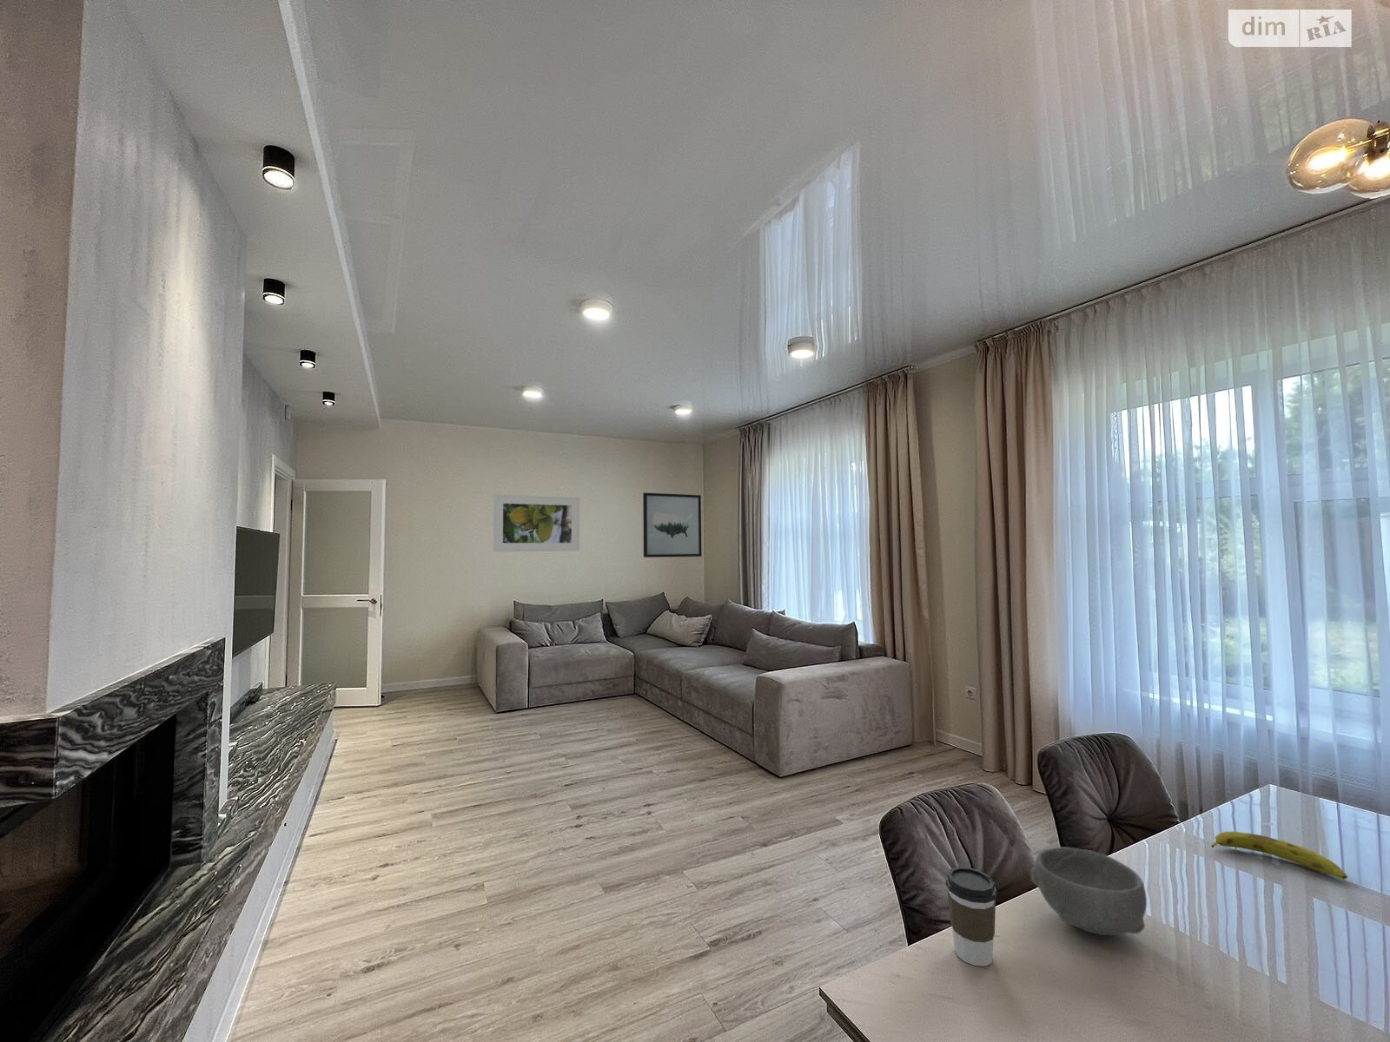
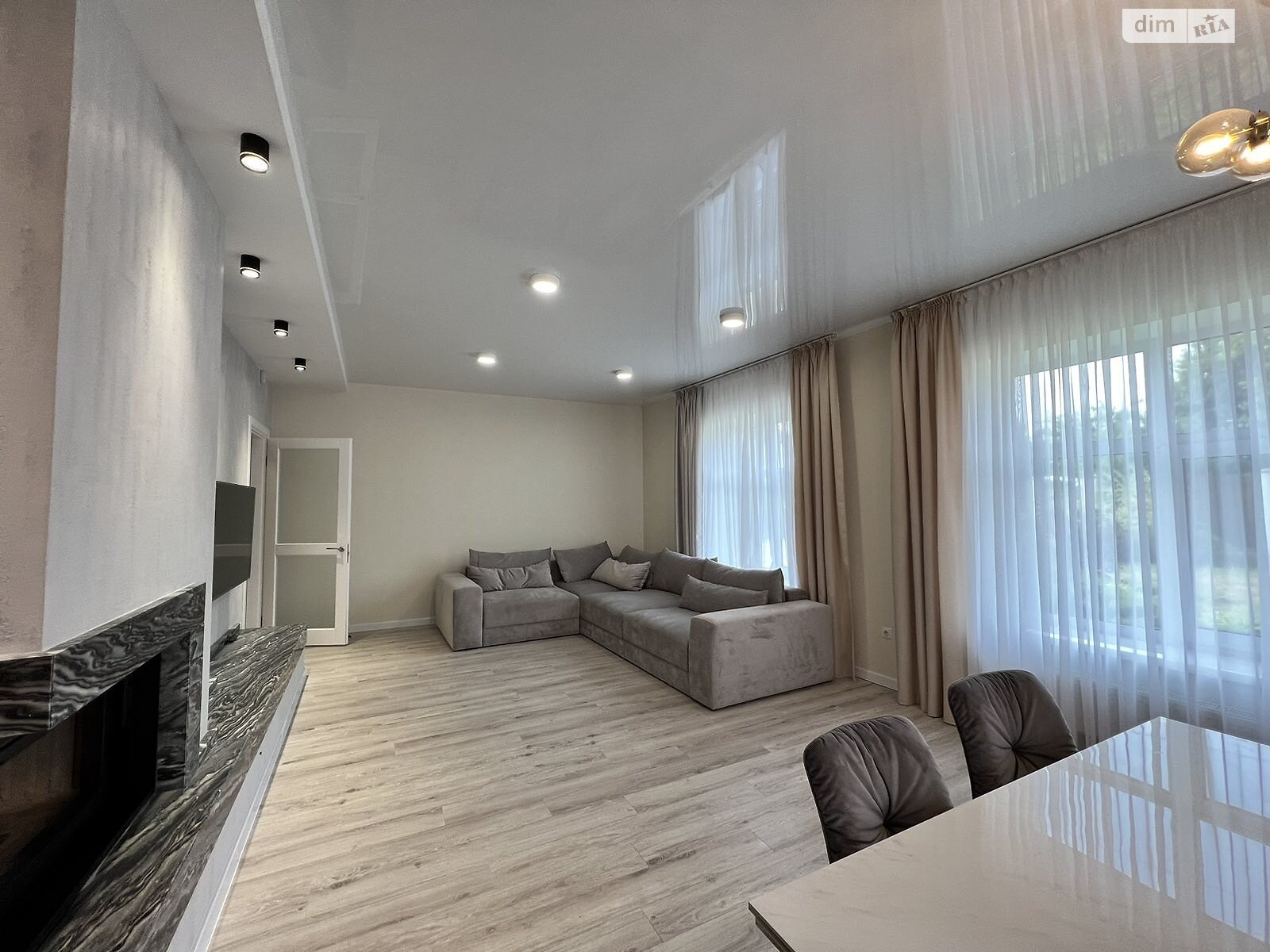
- coffee cup [946,866,998,968]
- fruit [1211,831,1348,880]
- wall art [642,491,703,558]
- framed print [493,494,580,553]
- bowl [1030,847,1148,936]
